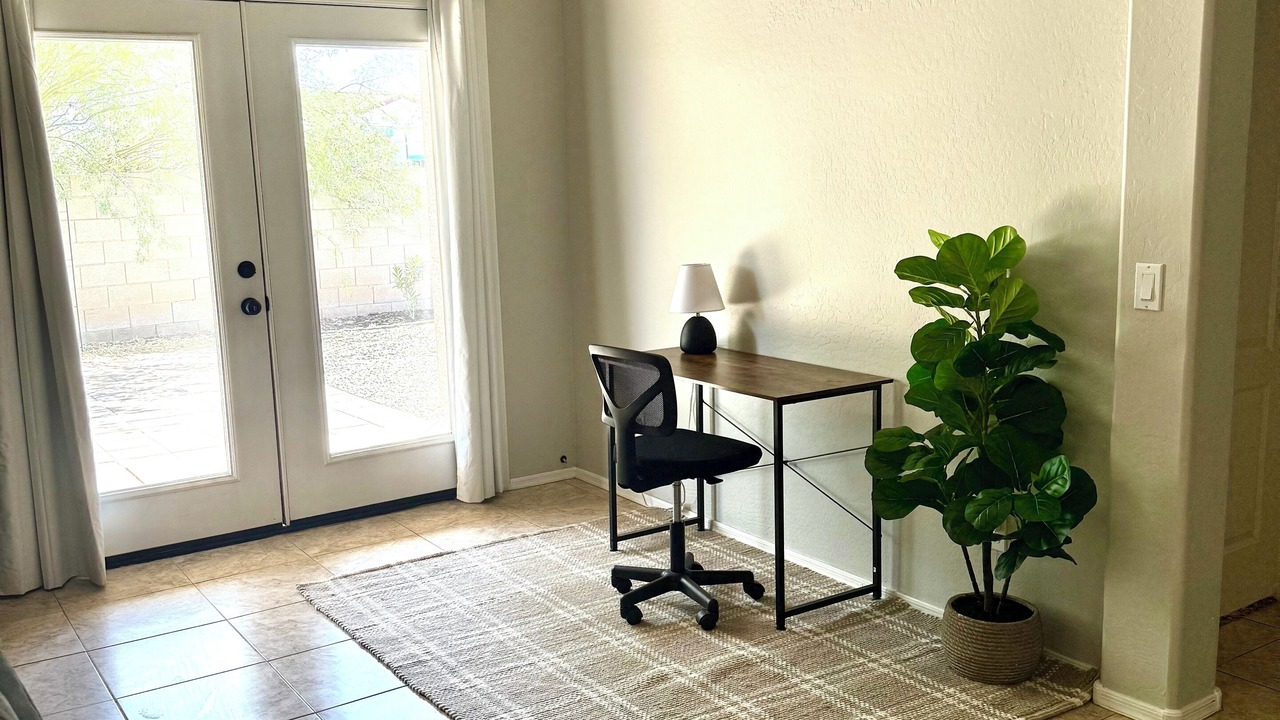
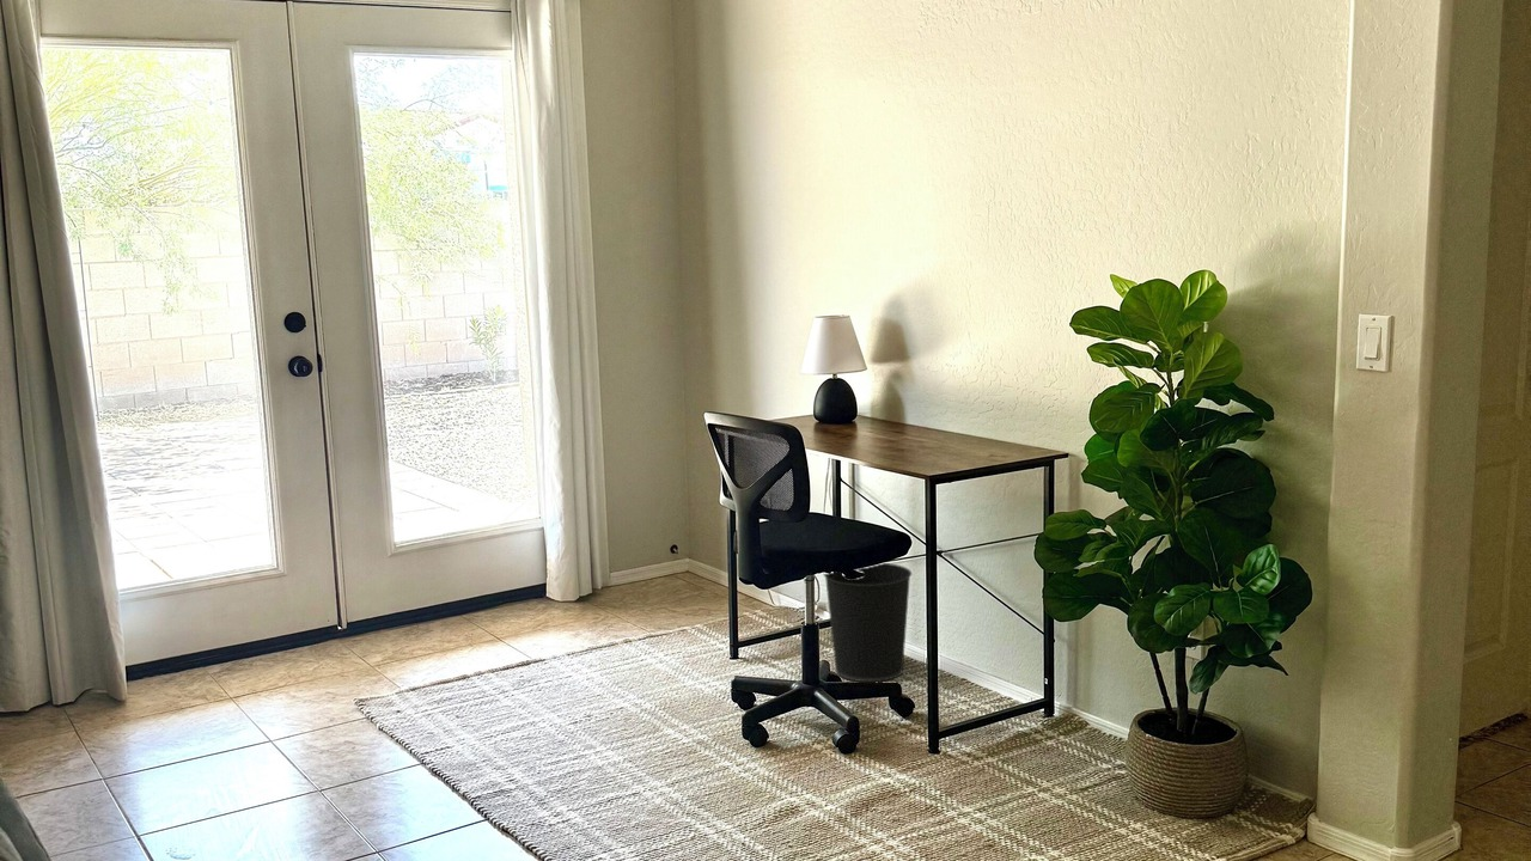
+ wastebasket [823,562,913,683]
